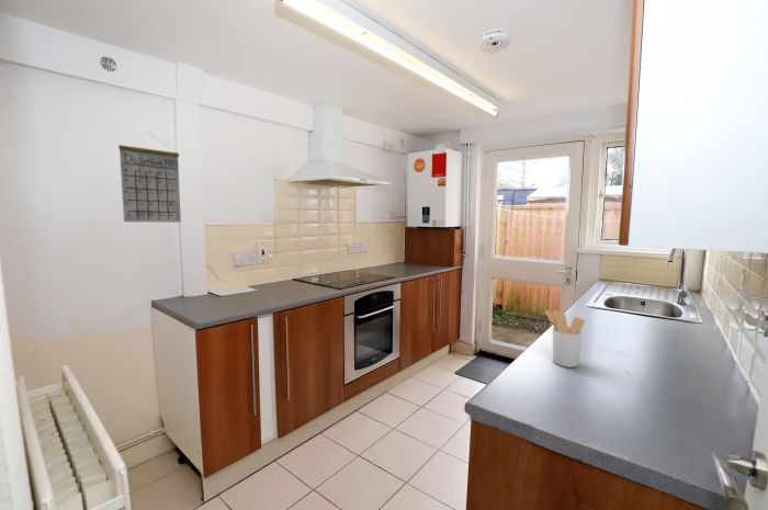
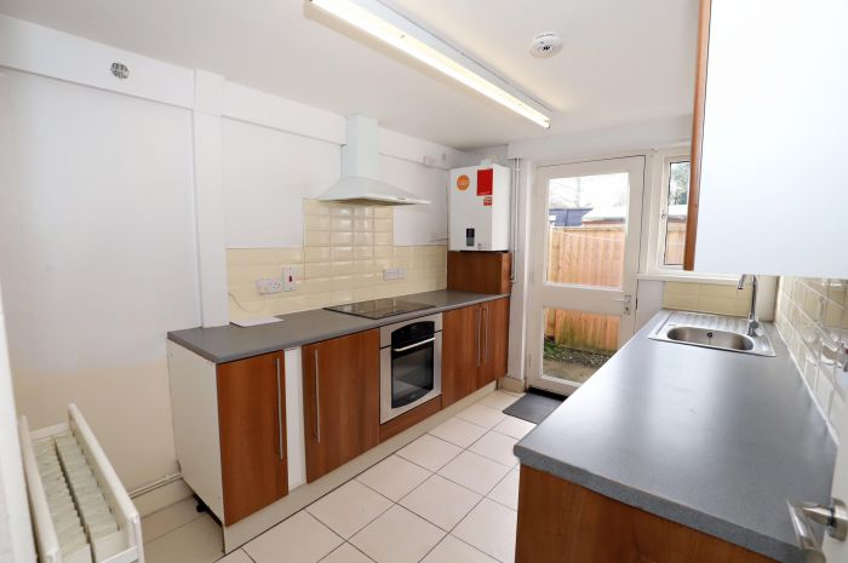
- calendar [117,131,182,224]
- utensil holder [544,309,586,369]
